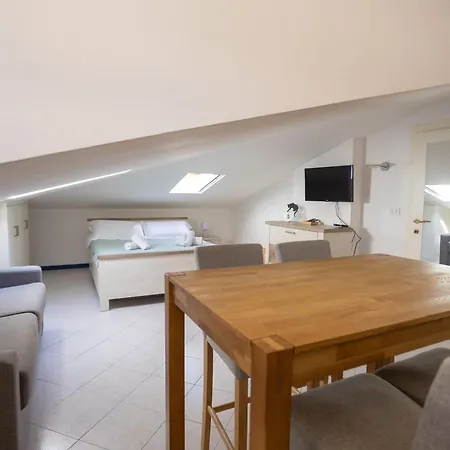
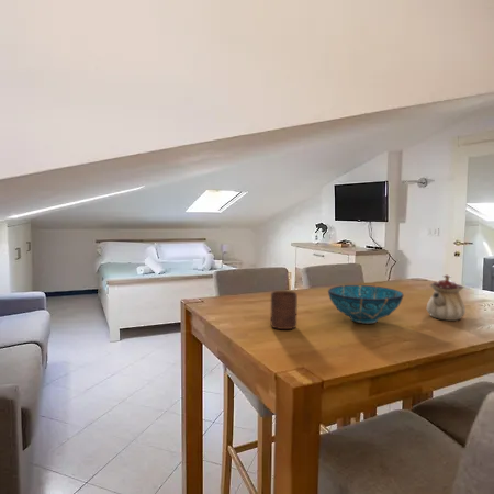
+ decorative bowl [327,284,404,324]
+ cup [270,290,299,330]
+ teapot [426,273,467,322]
